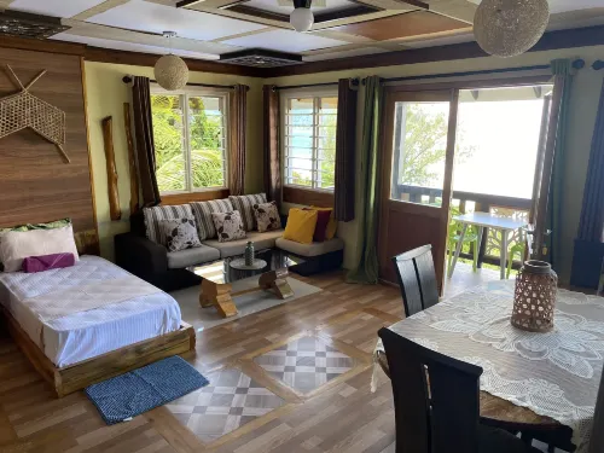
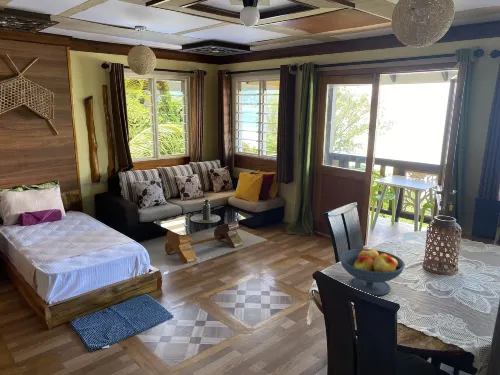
+ fruit bowl [339,246,406,297]
